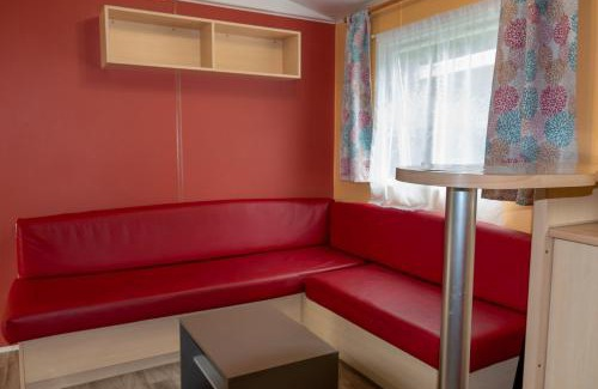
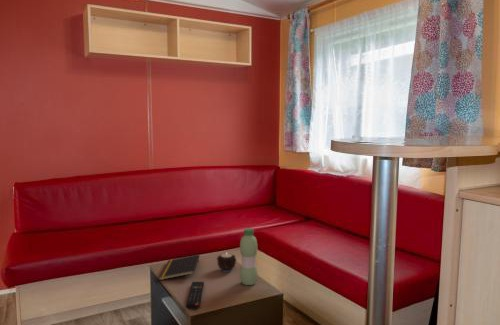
+ remote control [185,281,205,311]
+ water bottle [239,227,258,286]
+ notepad [158,253,200,281]
+ candle [216,252,237,273]
